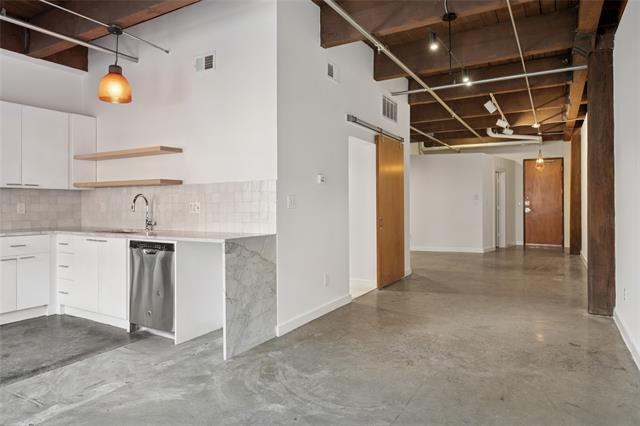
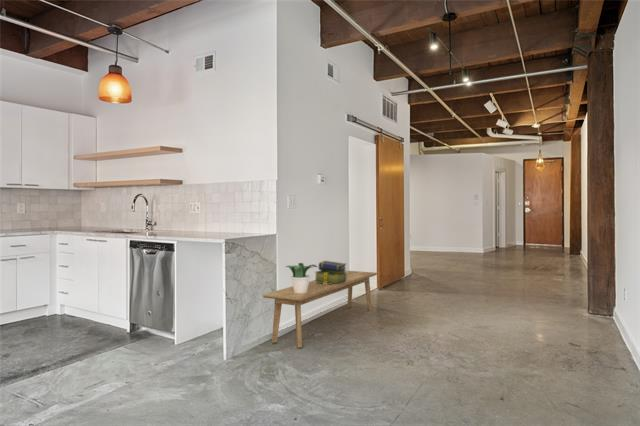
+ stack of books [314,260,348,285]
+ bench [262,270,378,348]
+ potted plant [285,262,318,293]
